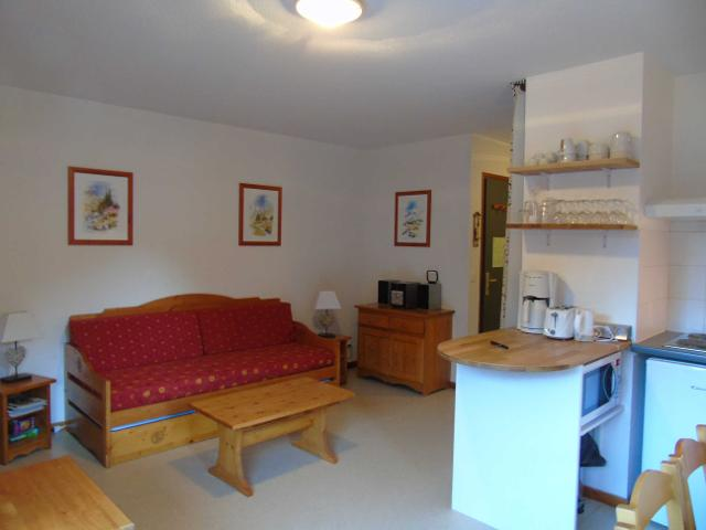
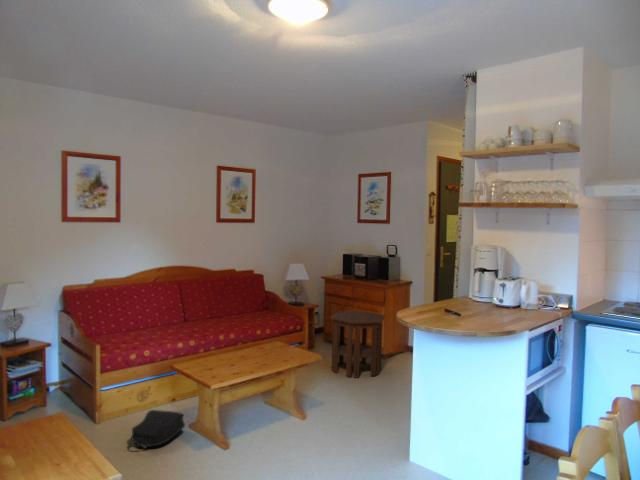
+ backpack [130,409,186,450]
+ side table [329,310,386,379]
